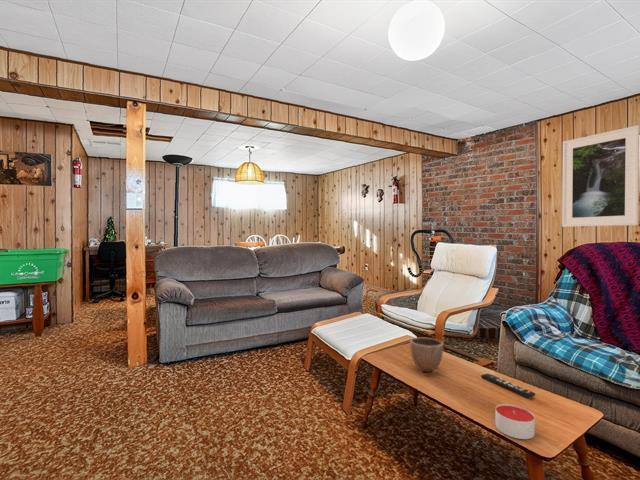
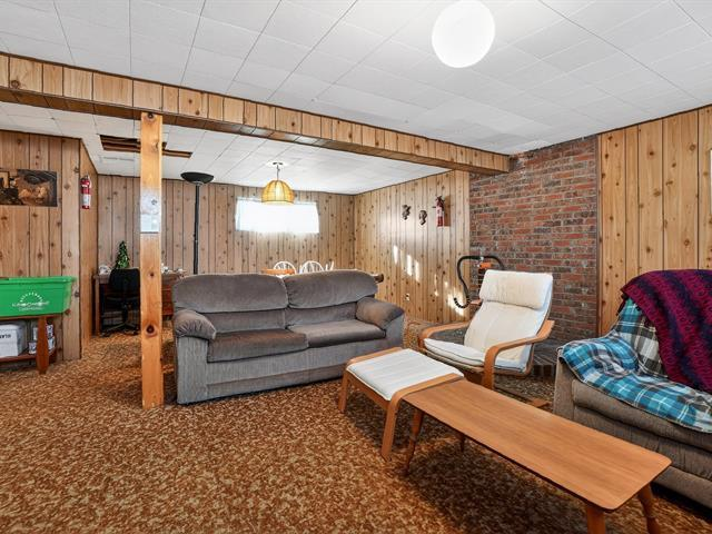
- remote control [480,372,536,399]
- candle [494,403,536,440]
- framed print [561,124,640,228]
- decorative bowl [409,336,444,373]
